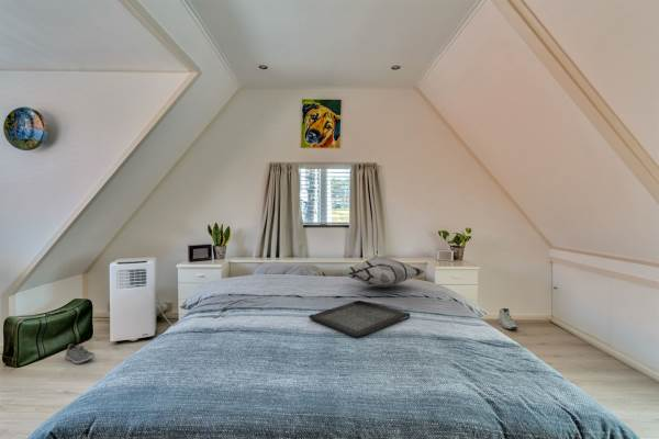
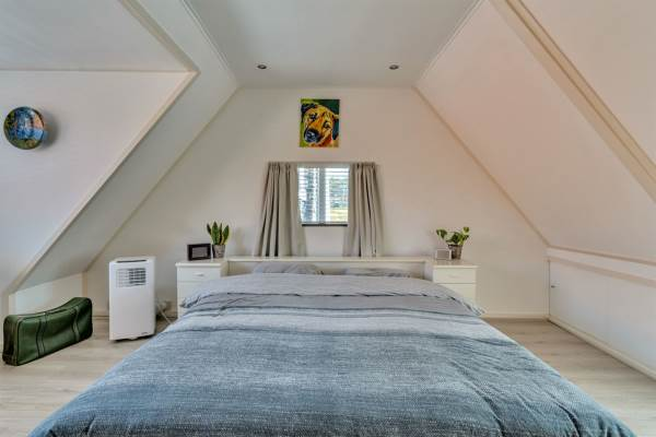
- sneaker [64,344,96,364]
- decorative pillow [340,255,426,289]
- sneaker [496,307,518,330]
- serving tray [308,300,411,338]
